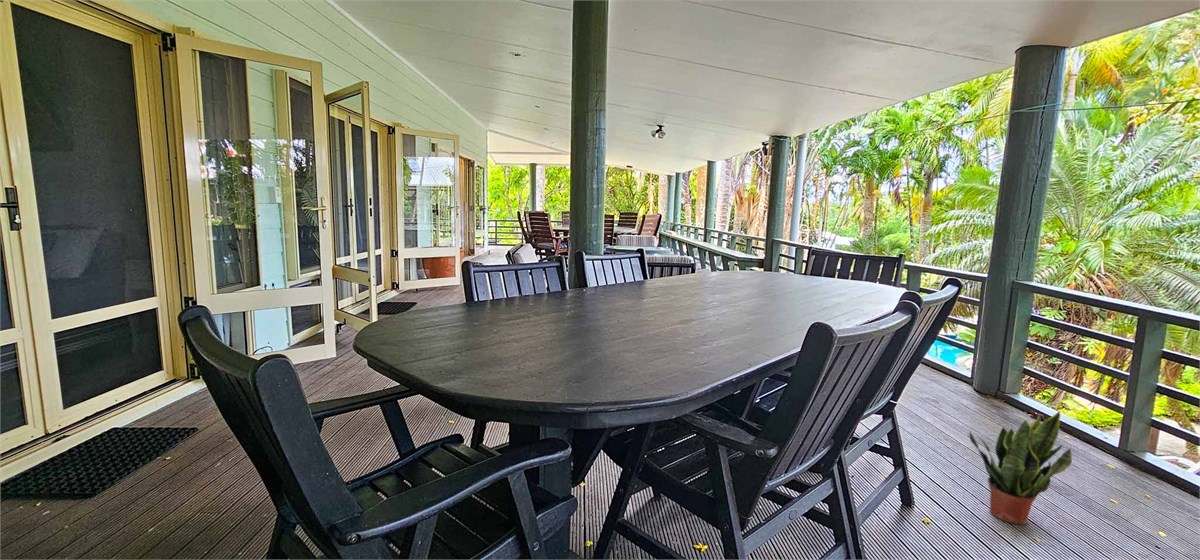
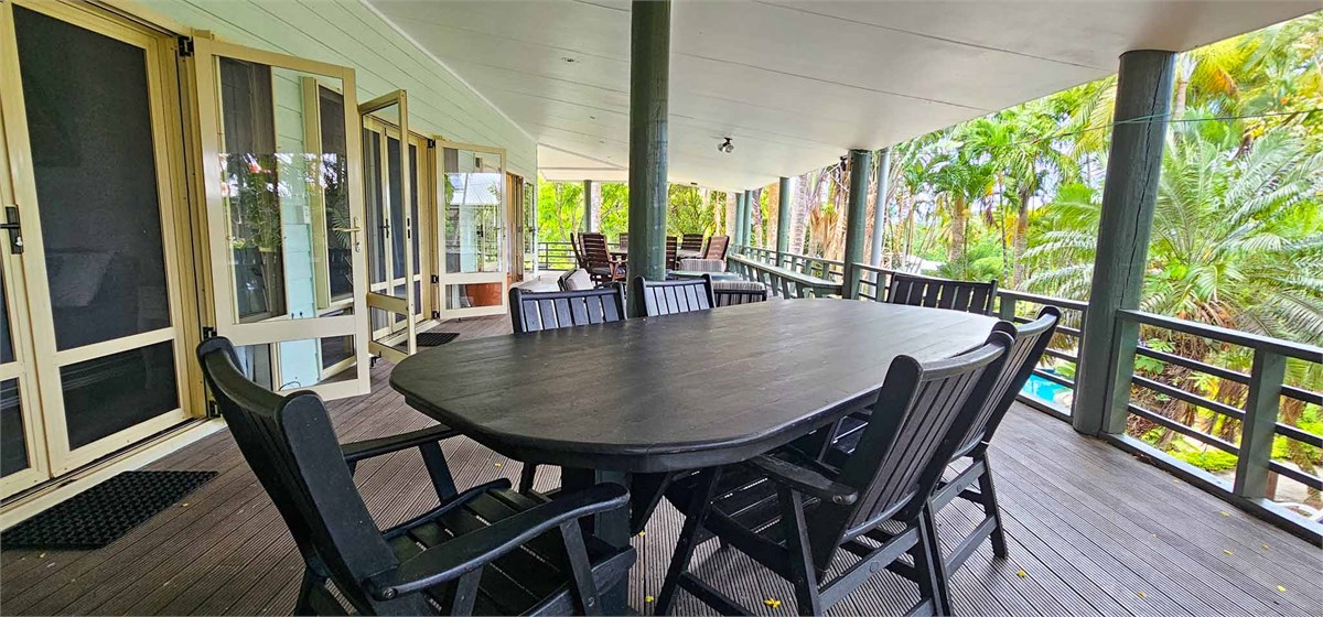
- potted plant [968,410,1073,525]
